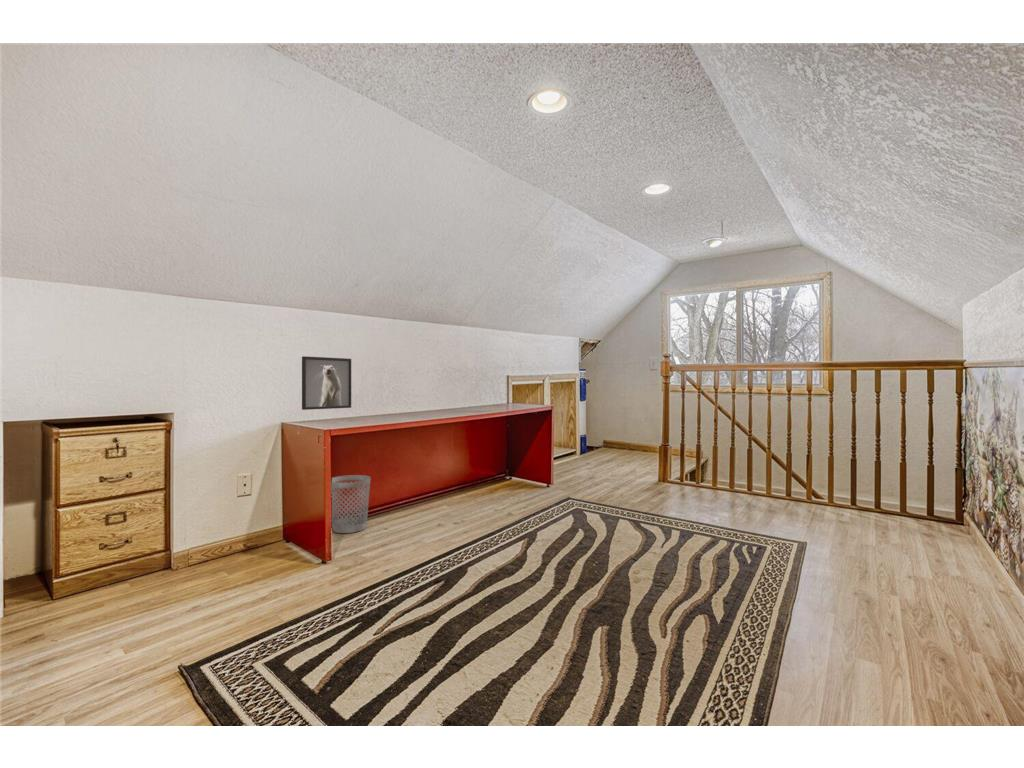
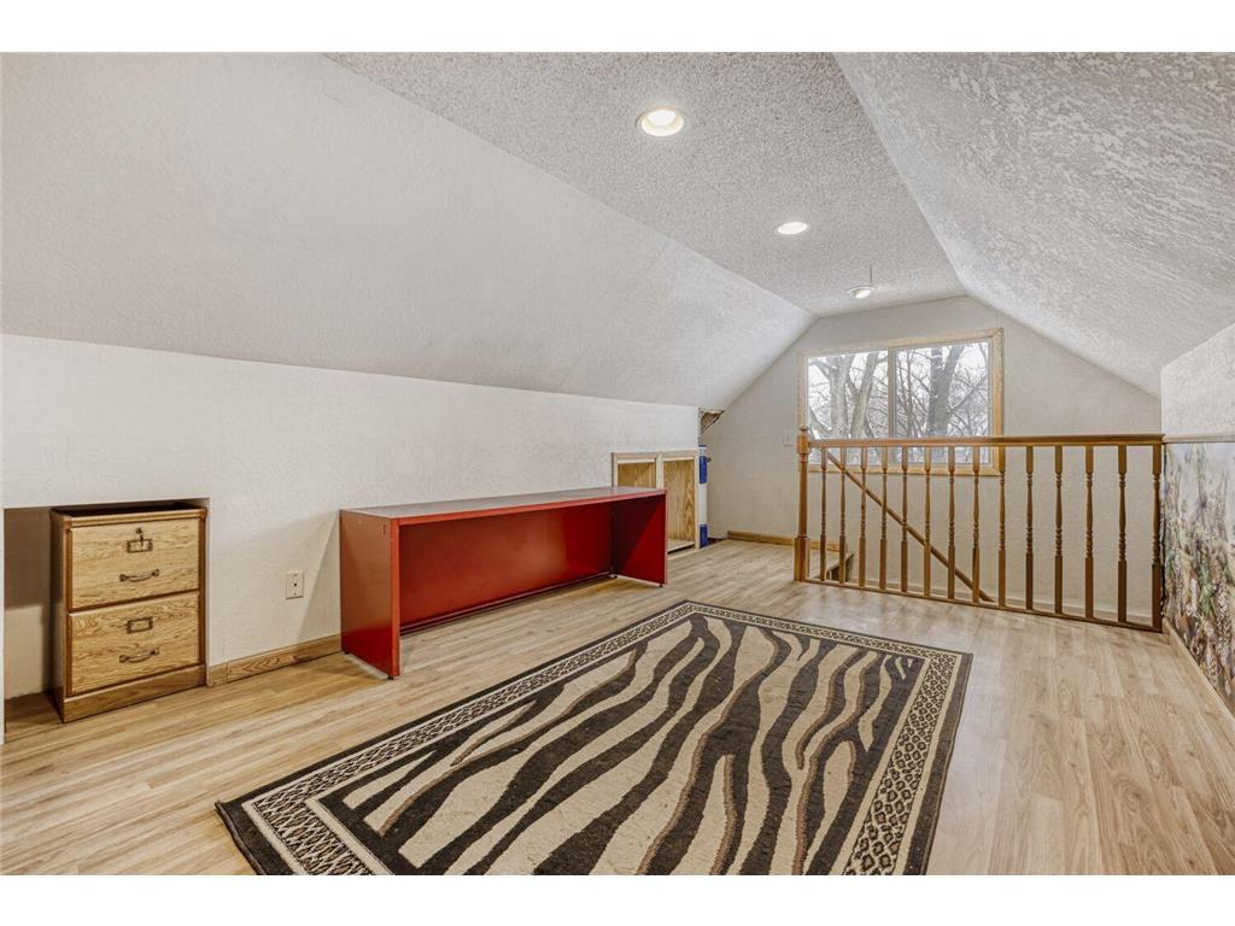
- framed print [301,355,352,411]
- wastebasket [330,474,372,534]
